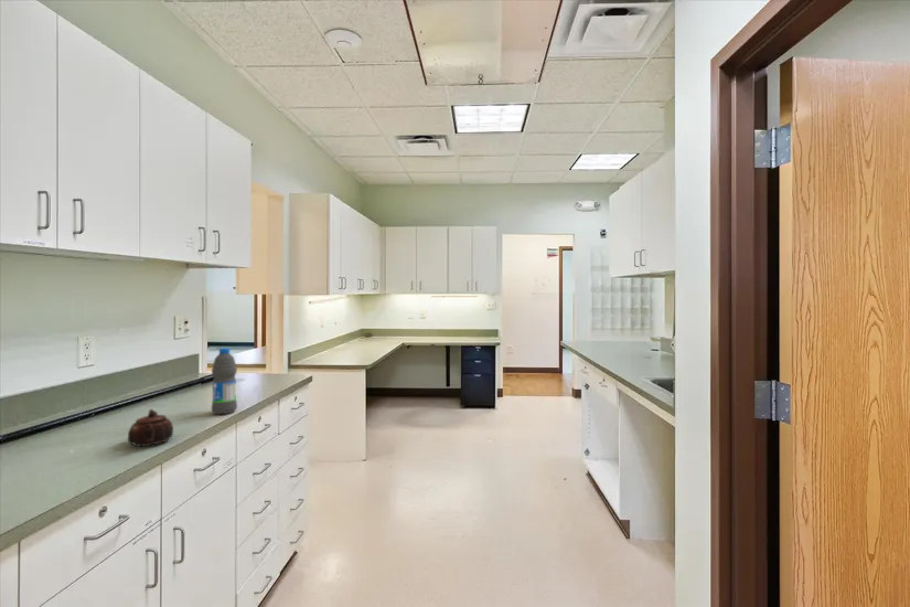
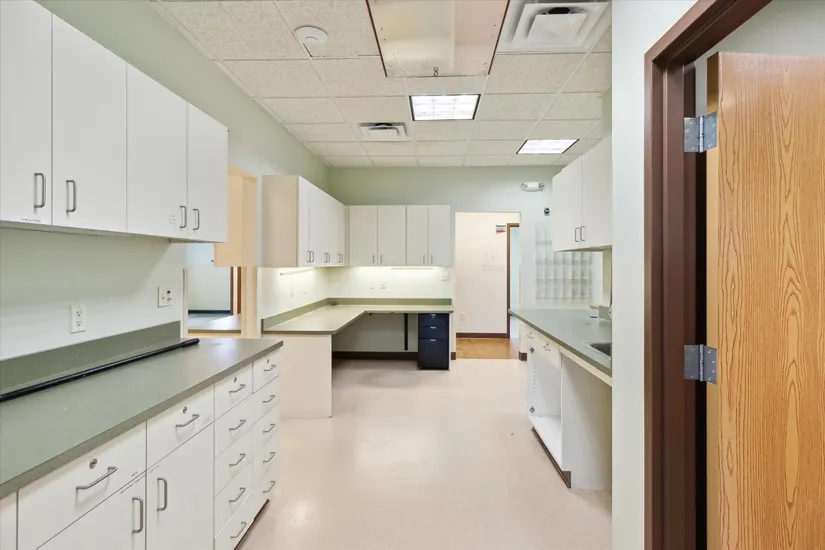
- water bottle [211,348,238,415]
- teapot [127,408,174,448]
